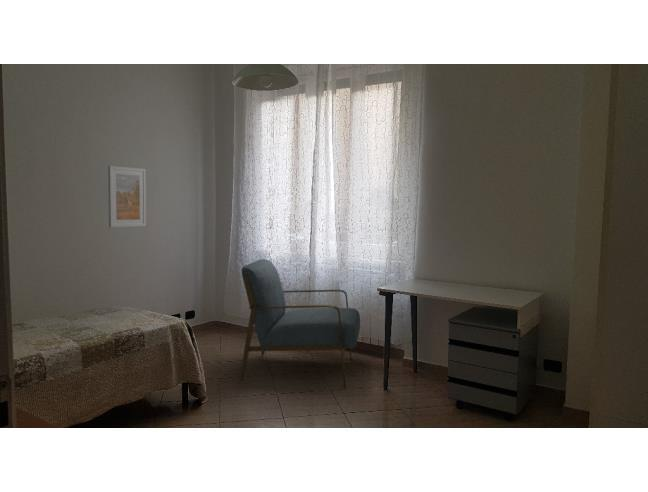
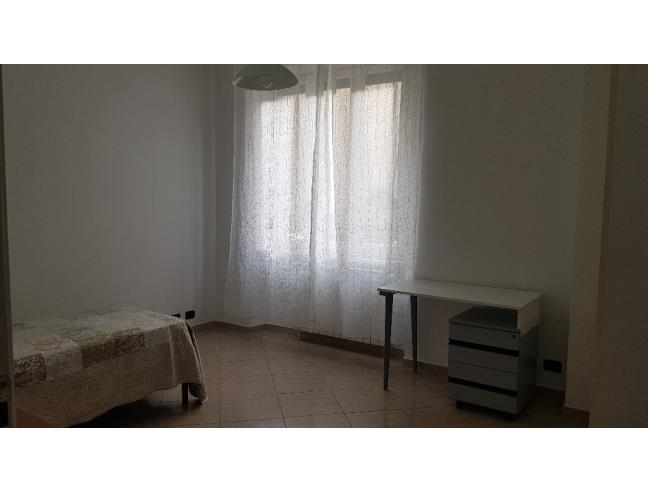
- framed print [107,165,147,228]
- chair [239,258,361,390]
